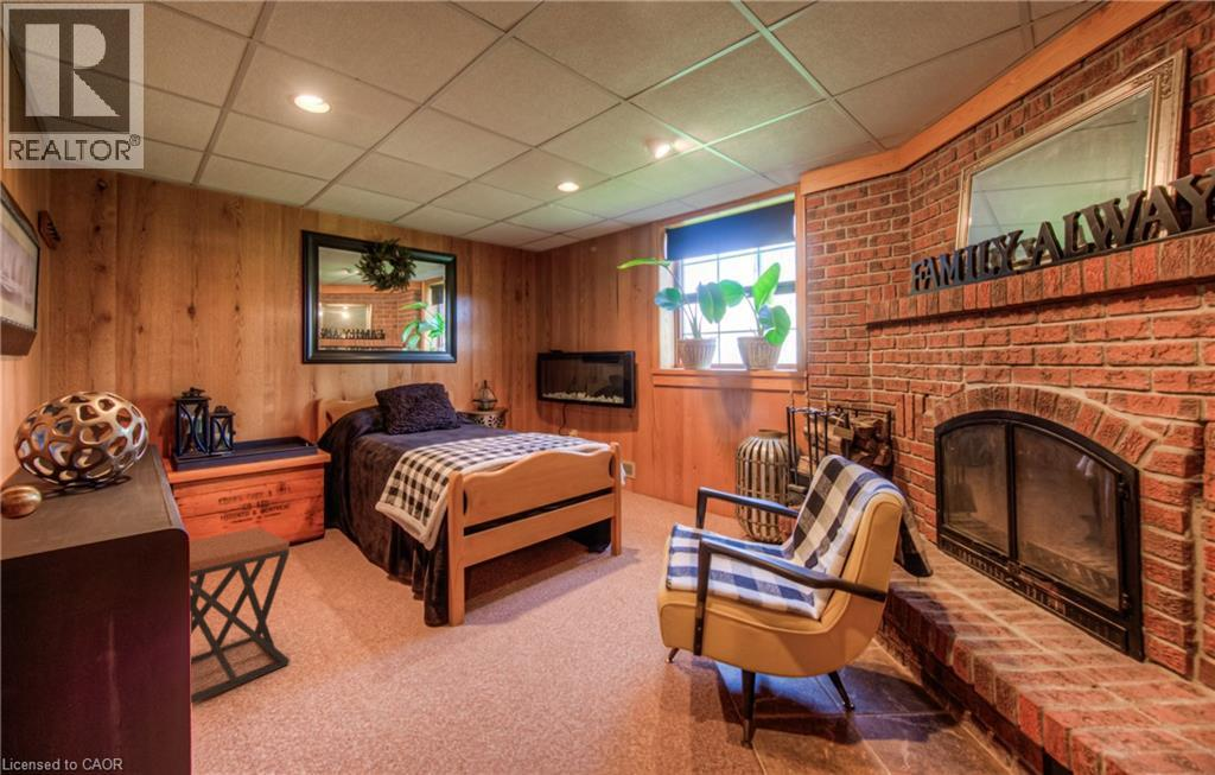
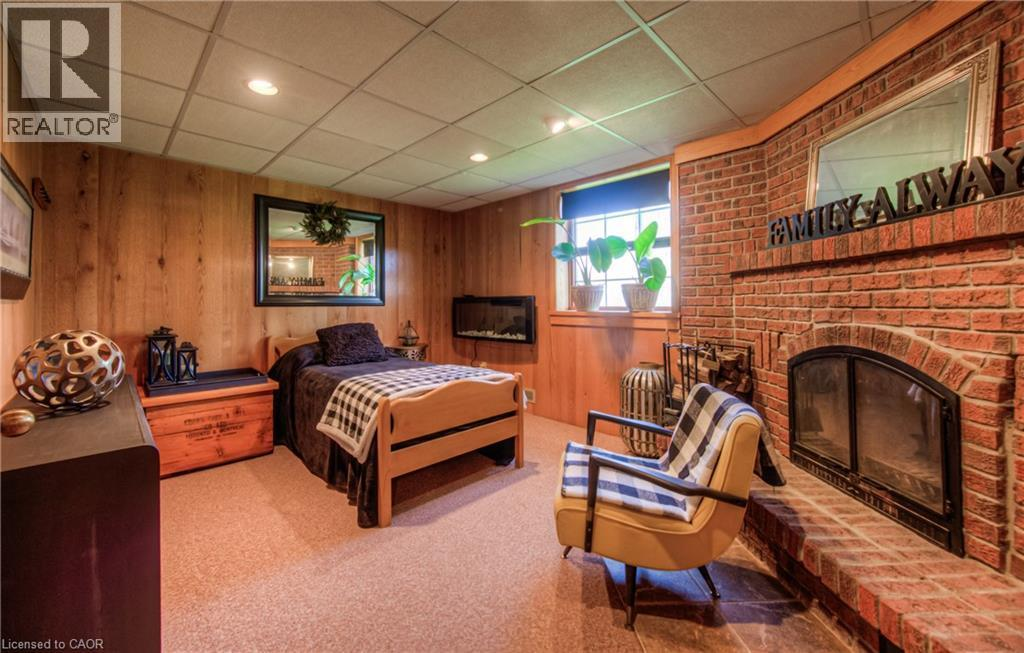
- stool [189,527,291,705]
